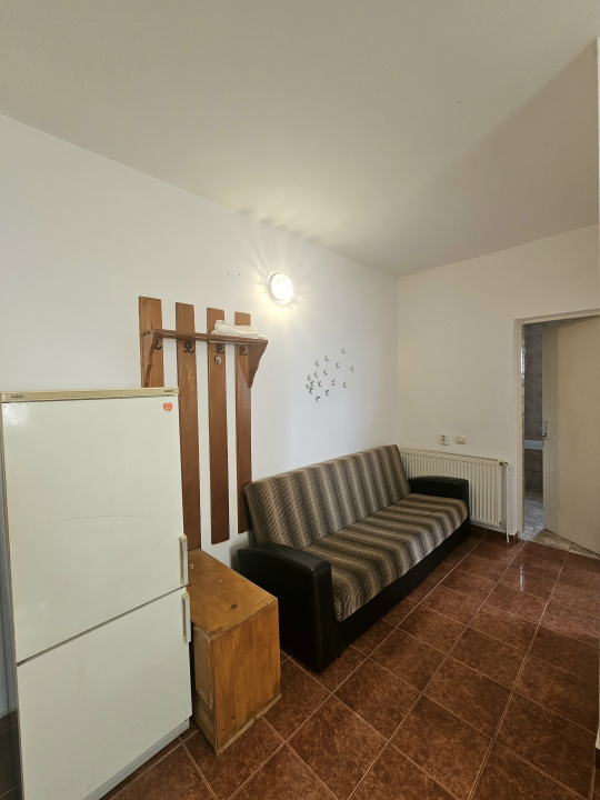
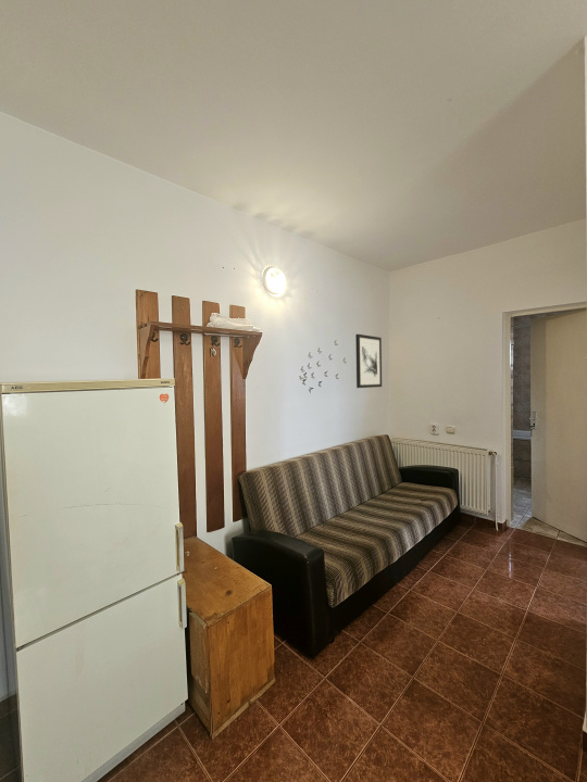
+ wall art [354,333,383,389]
